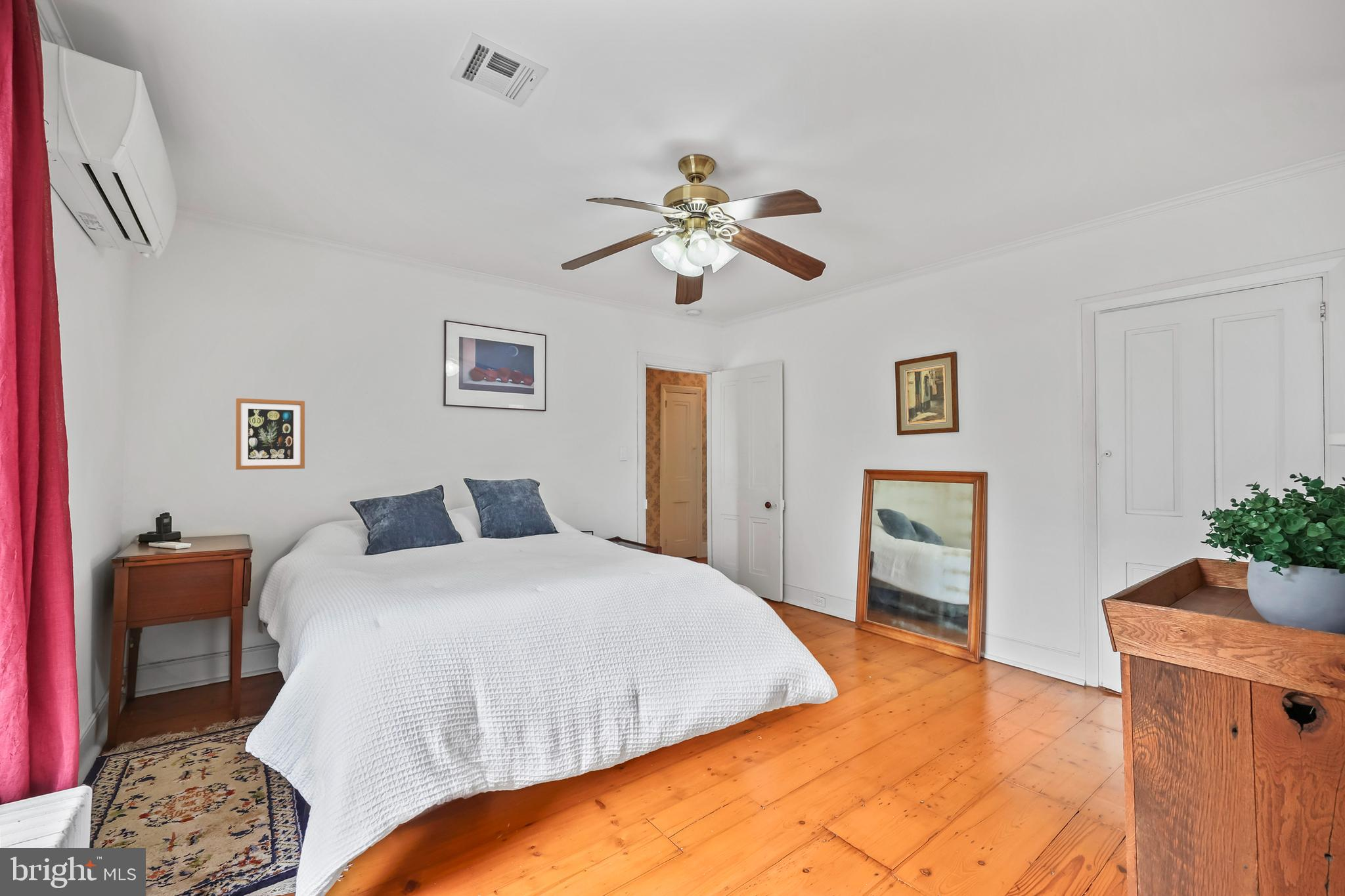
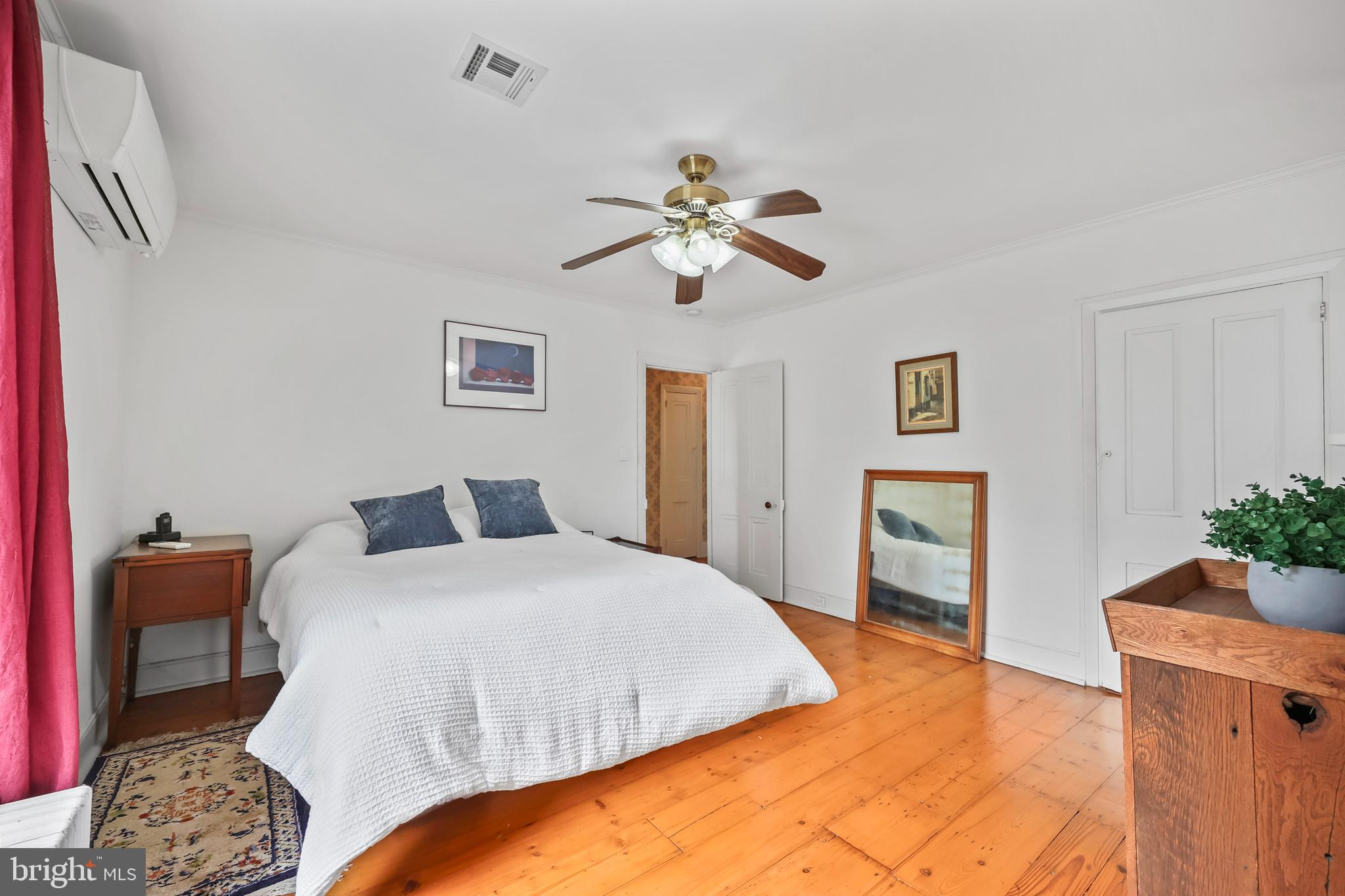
- wall art [235,398,305,471]
